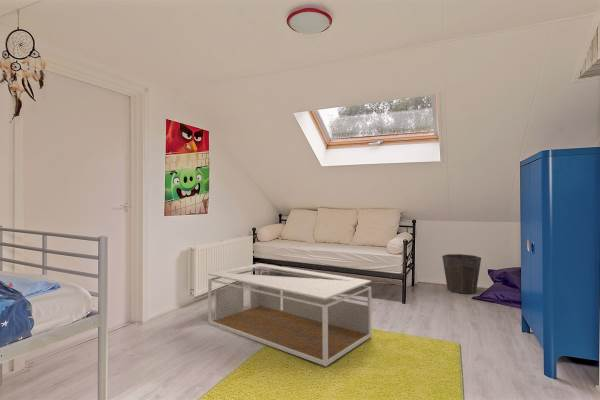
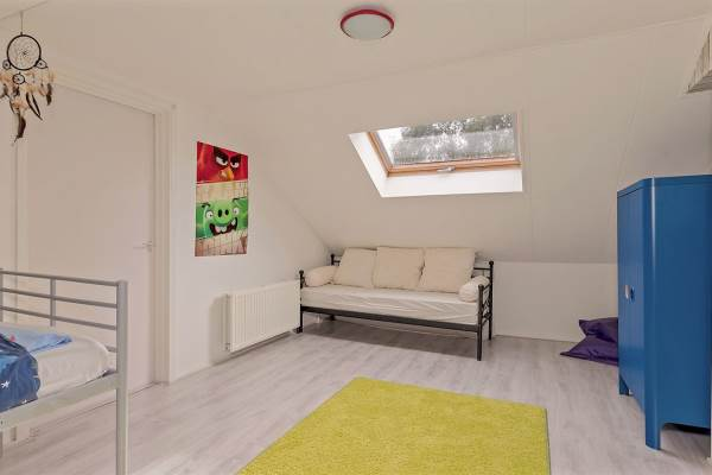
- coffee table [207,262,373,367]
- waste bin [441,253,482,295]
